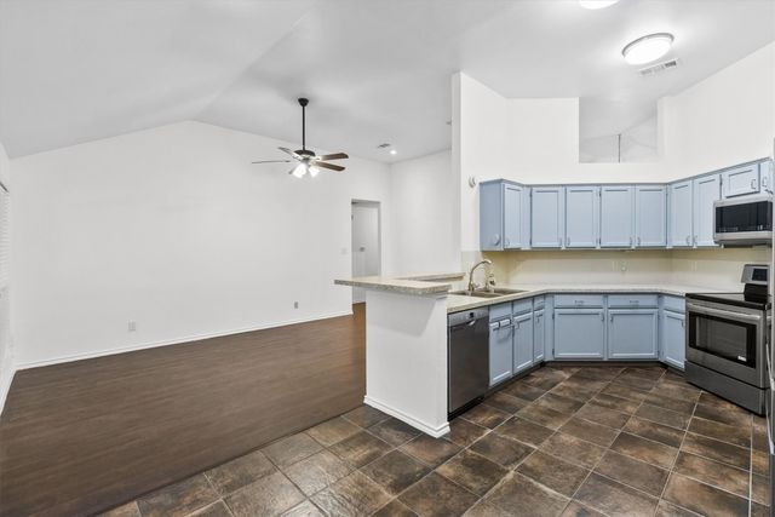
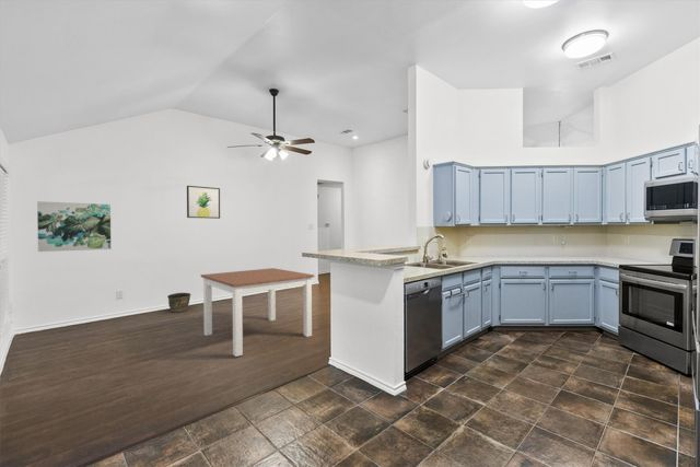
+ wall art [36,200,112,253]
+ bucket [166,292,192,313]
+ dining table [200,267,315,358]
+ wall art [186,185,221,220]
